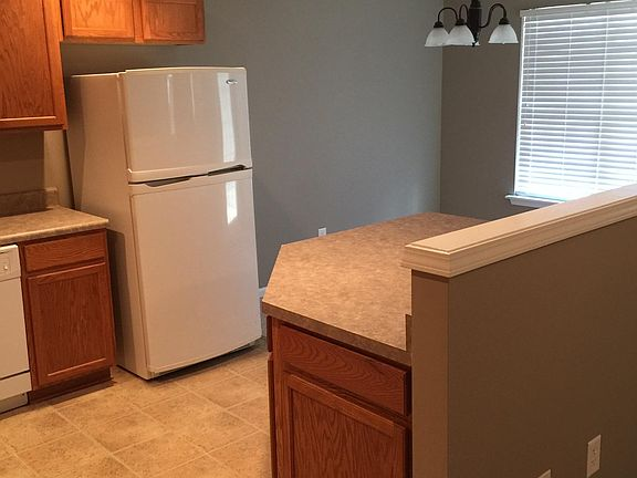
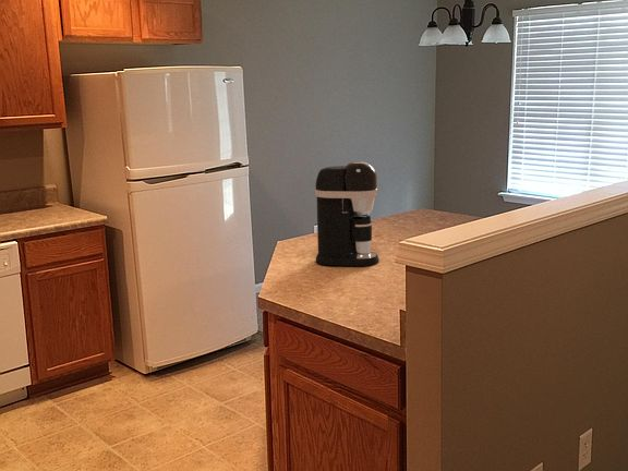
+ coffee maker [314,160,381,267]
